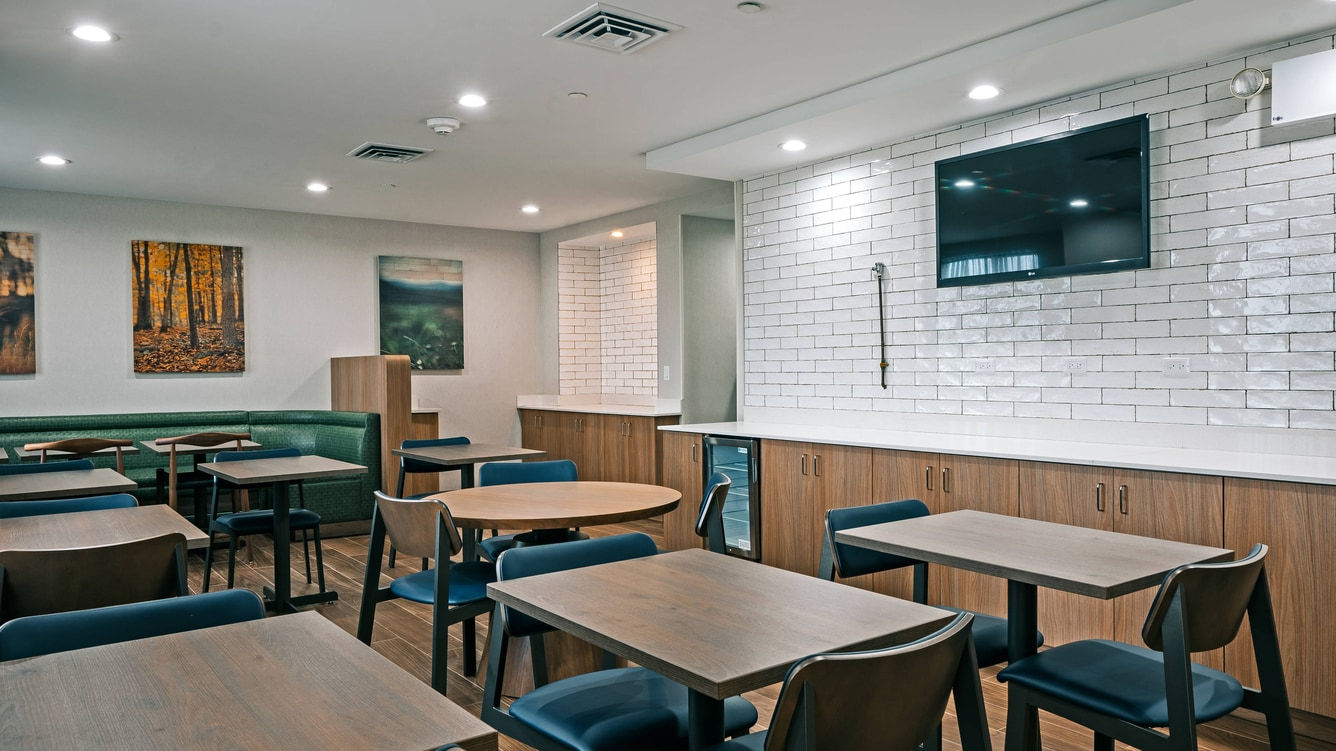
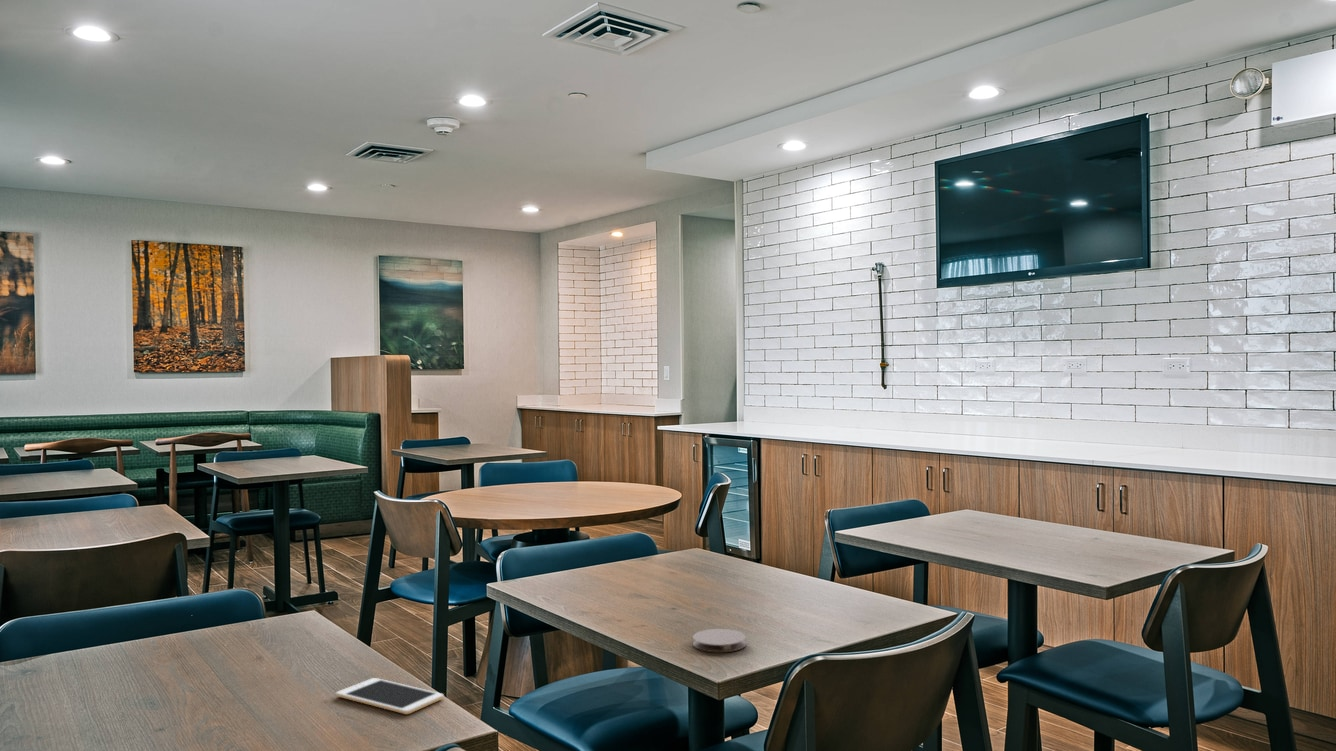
+ coaster [692,628,747,653]
+ cell phone [335,677,445,715]
